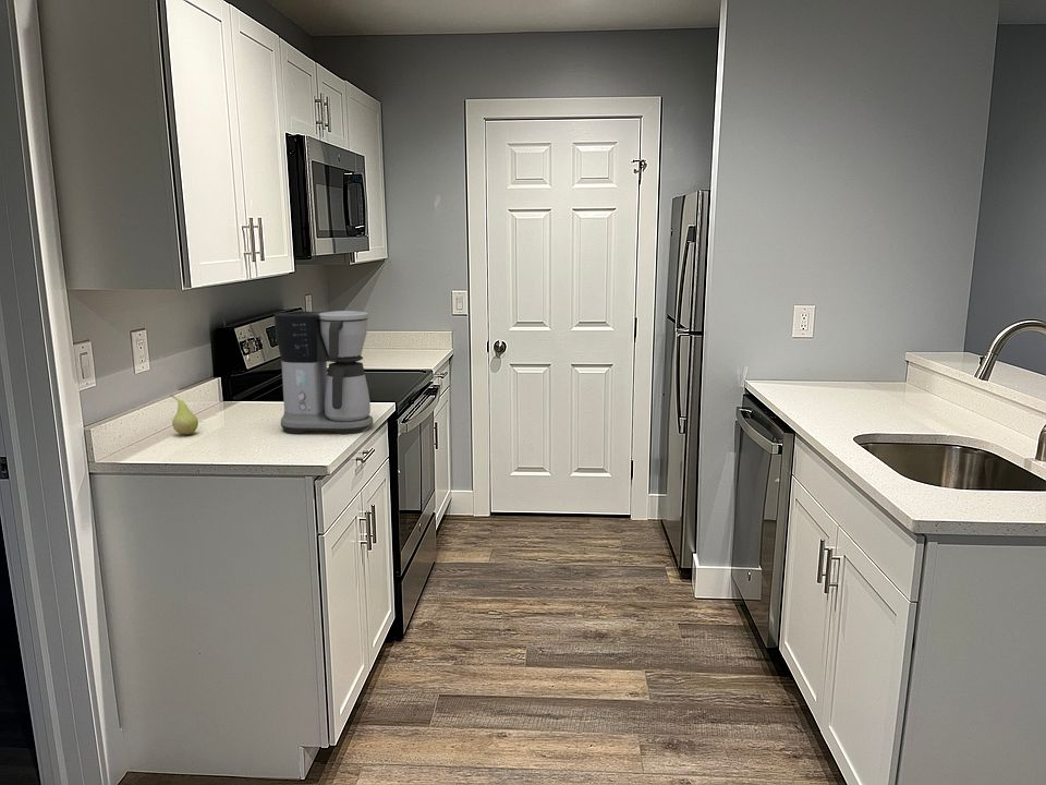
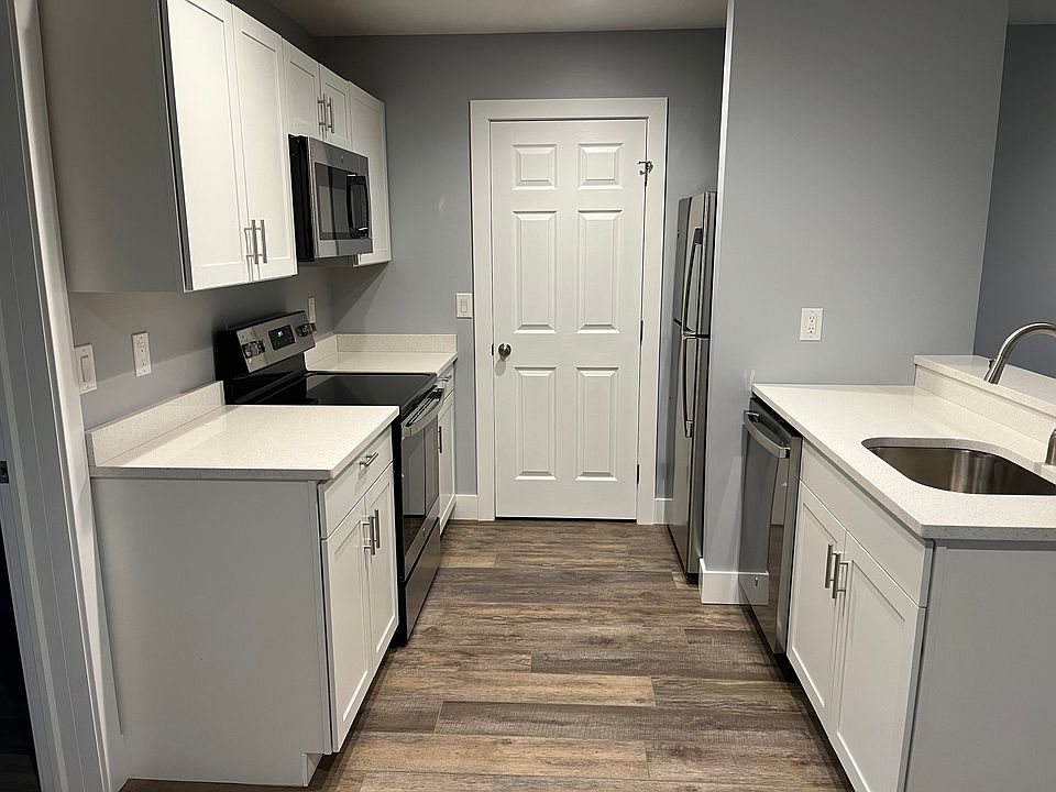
- coffee maker [273,310,374,435]
- fruit [169,394,199,436]
